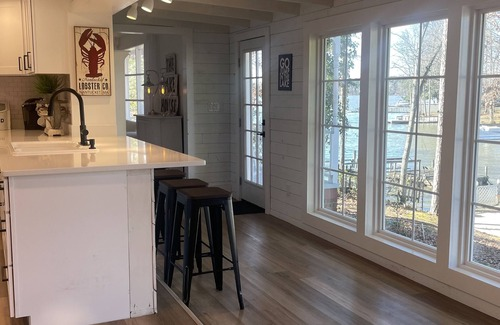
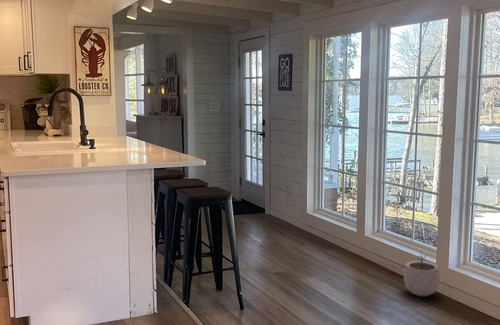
+ plant pot [403,251,441,297]
